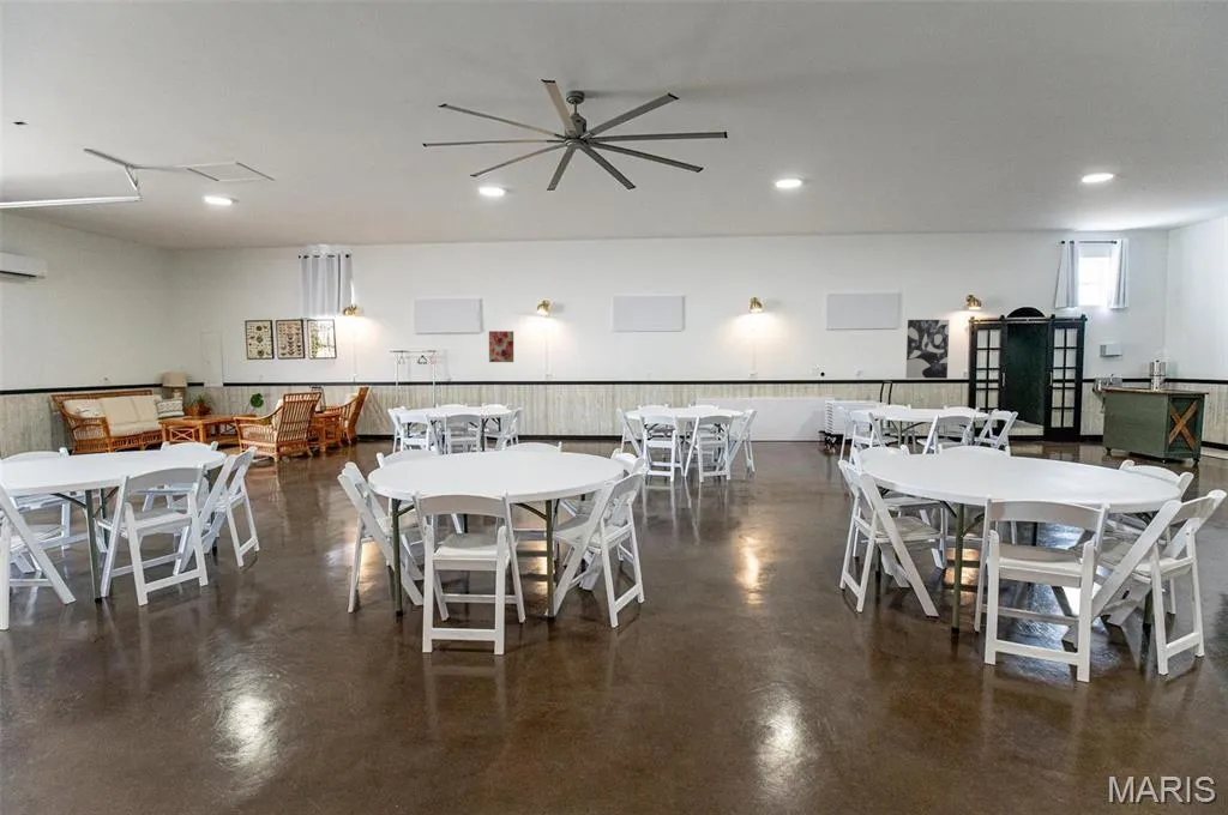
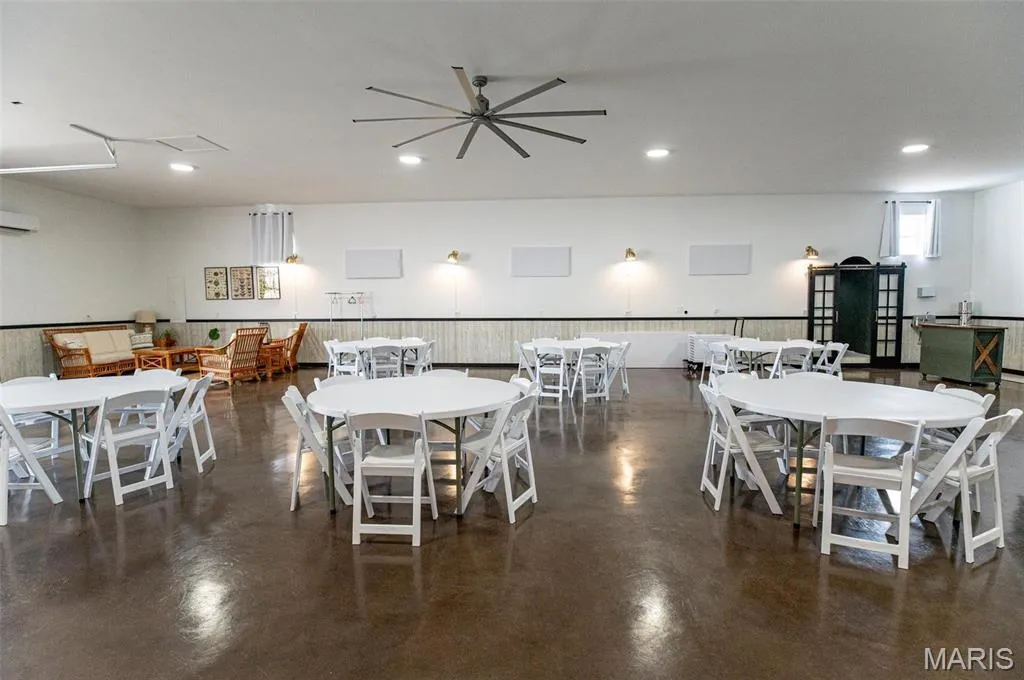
- wall art [904,319,951,380]
- wall art [488,330,514,363]
